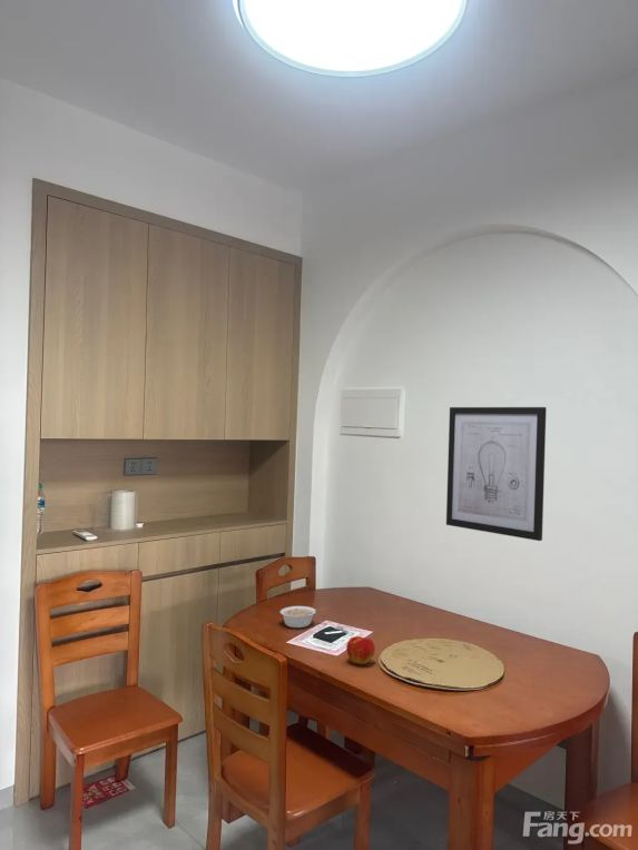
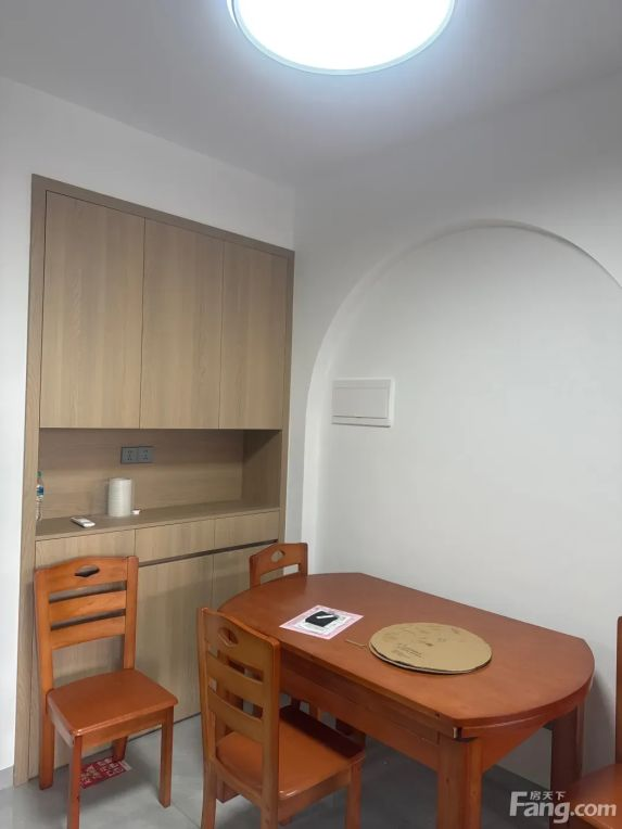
- apple [345,635,376,665]
- legume [279,605,324,629]
- wall art [445,406,547,542]
